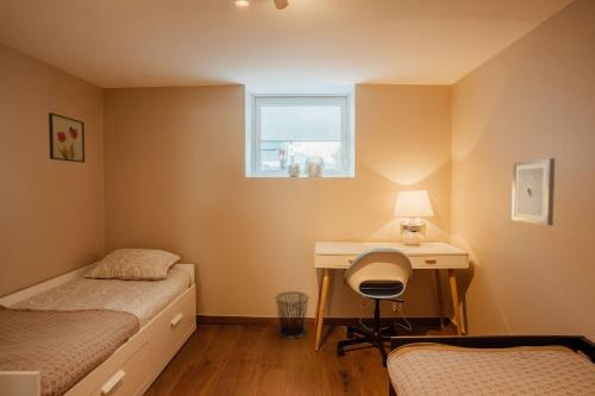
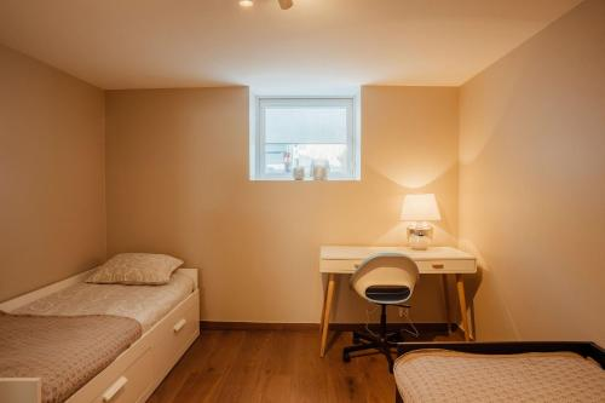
- wall art [511,157,556,227]
- waste bin [275,290,311,340]
- wall art [48,112,86,164]
